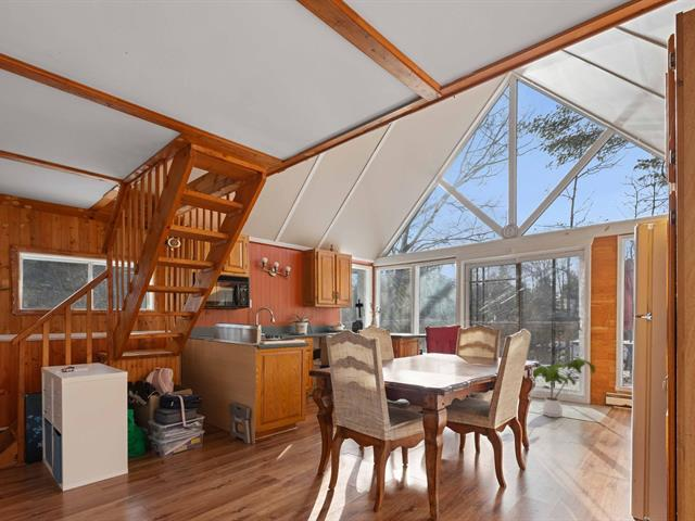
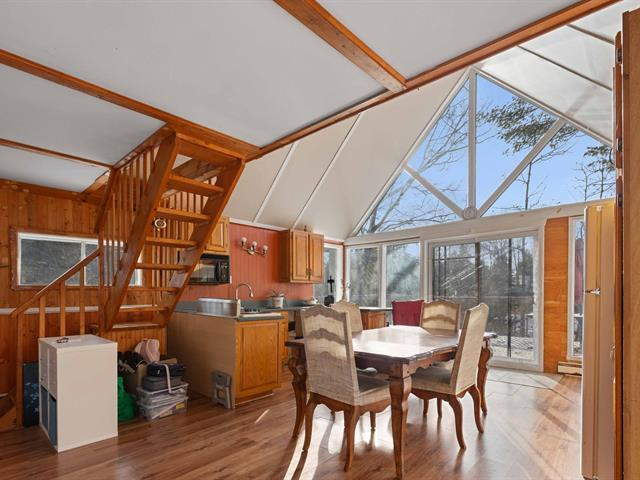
- house plant [532,352,596,418]
